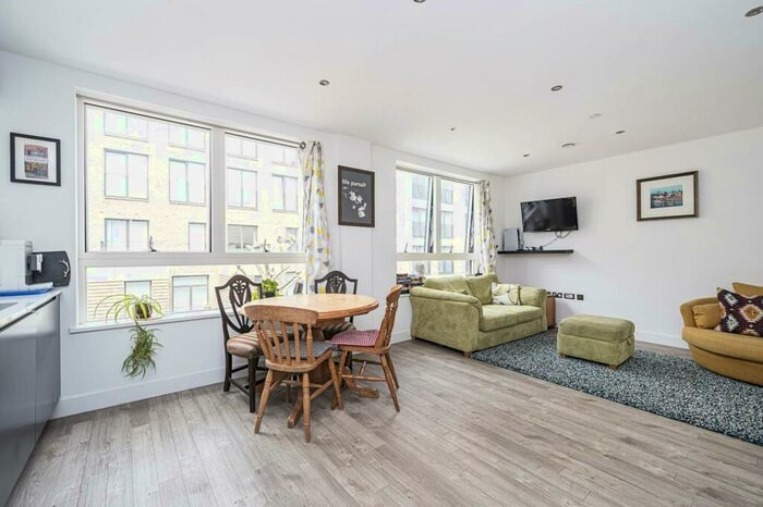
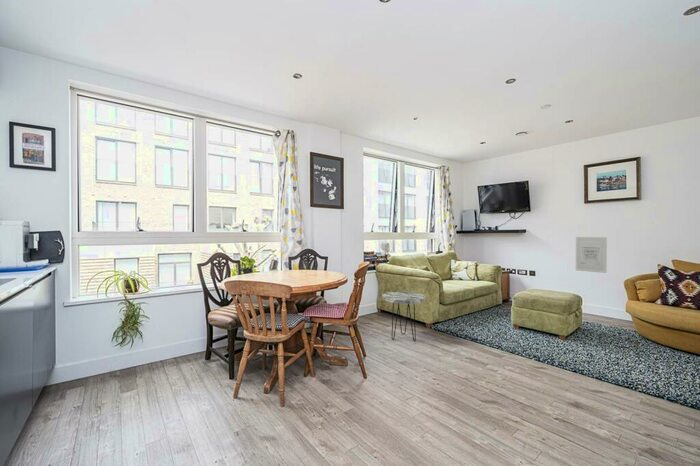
+ wall art [575,236,608,274]
+ side table [382,291,426,342]
